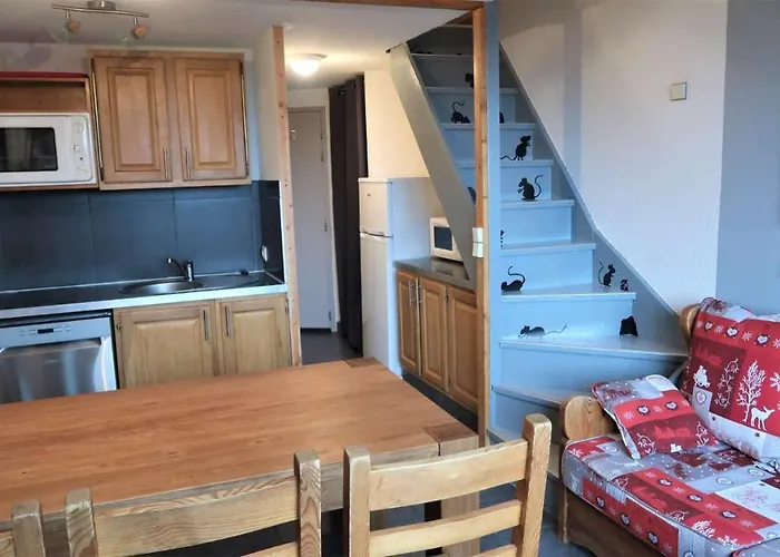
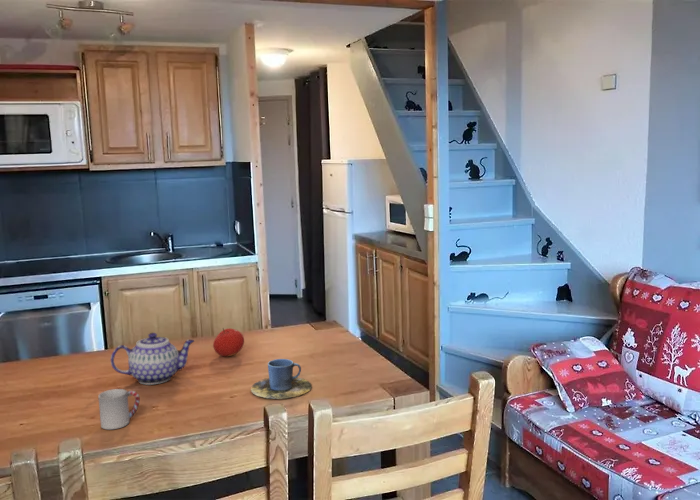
+ fruit [212,327,245,357]
+ teapot [110,332,195,386]
+ cup [250,358,313,400]
+ cup [97,388,141,430]
